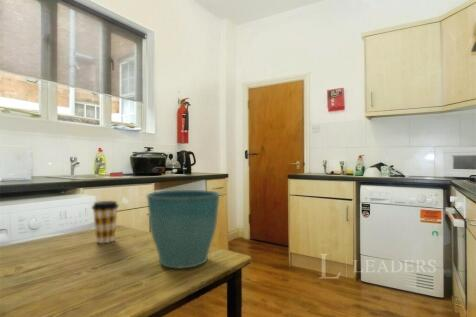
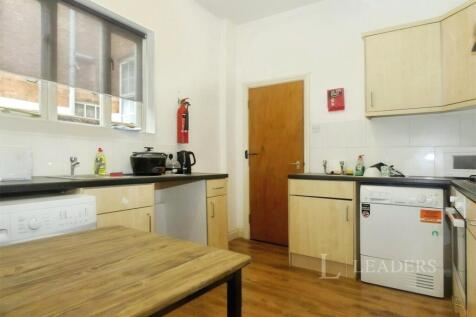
- flower pot [145,189,221,269]
- coffee cup [90,200,120,244]
